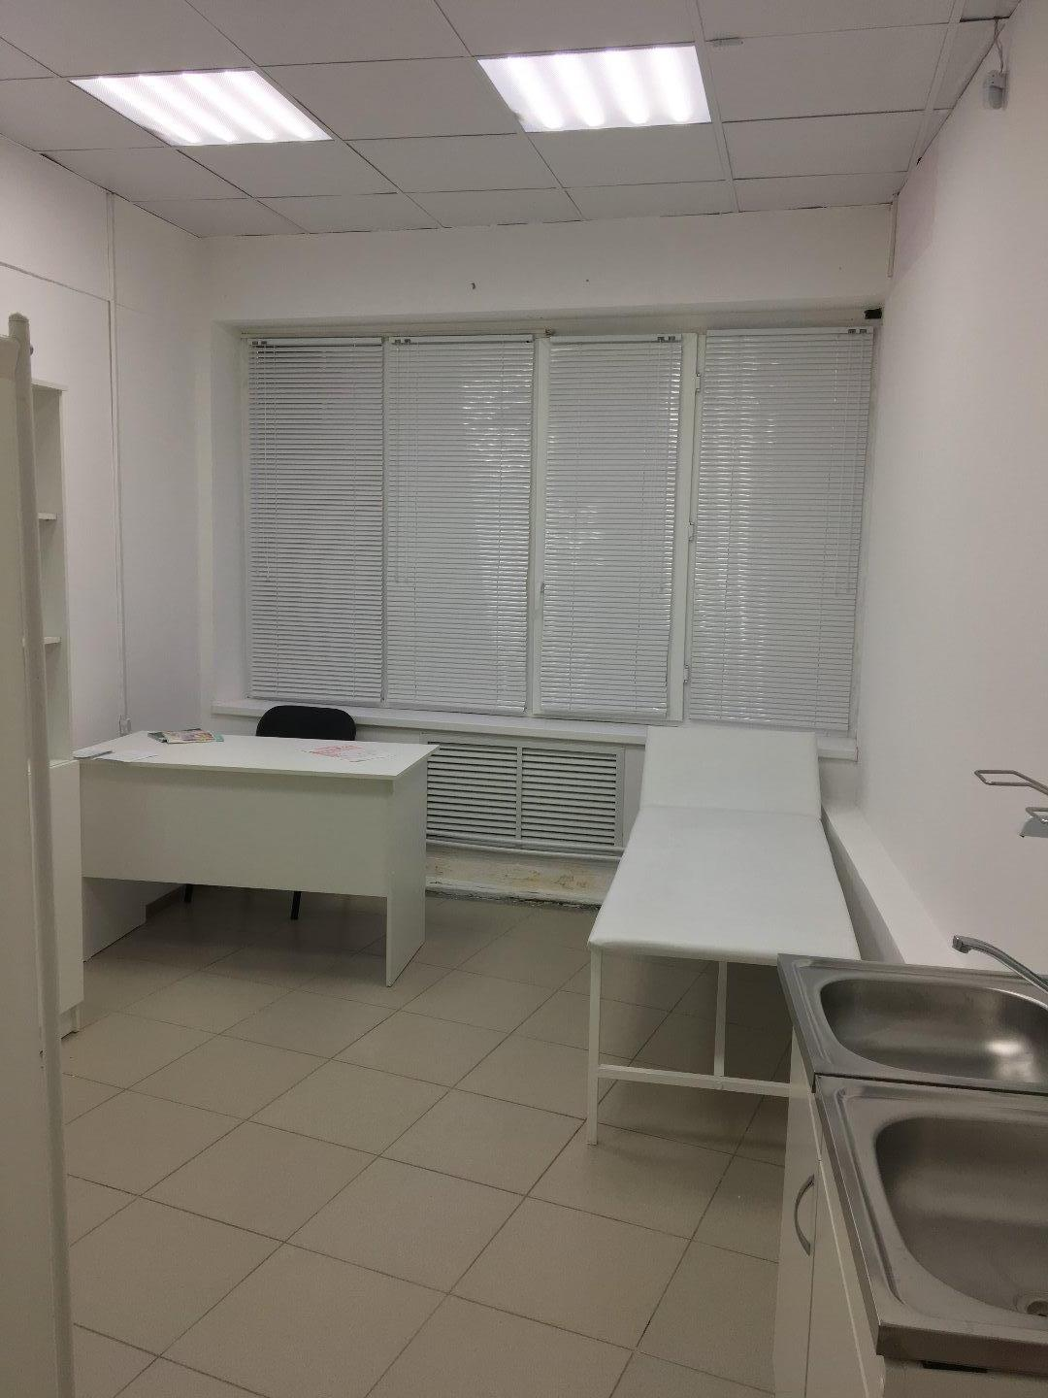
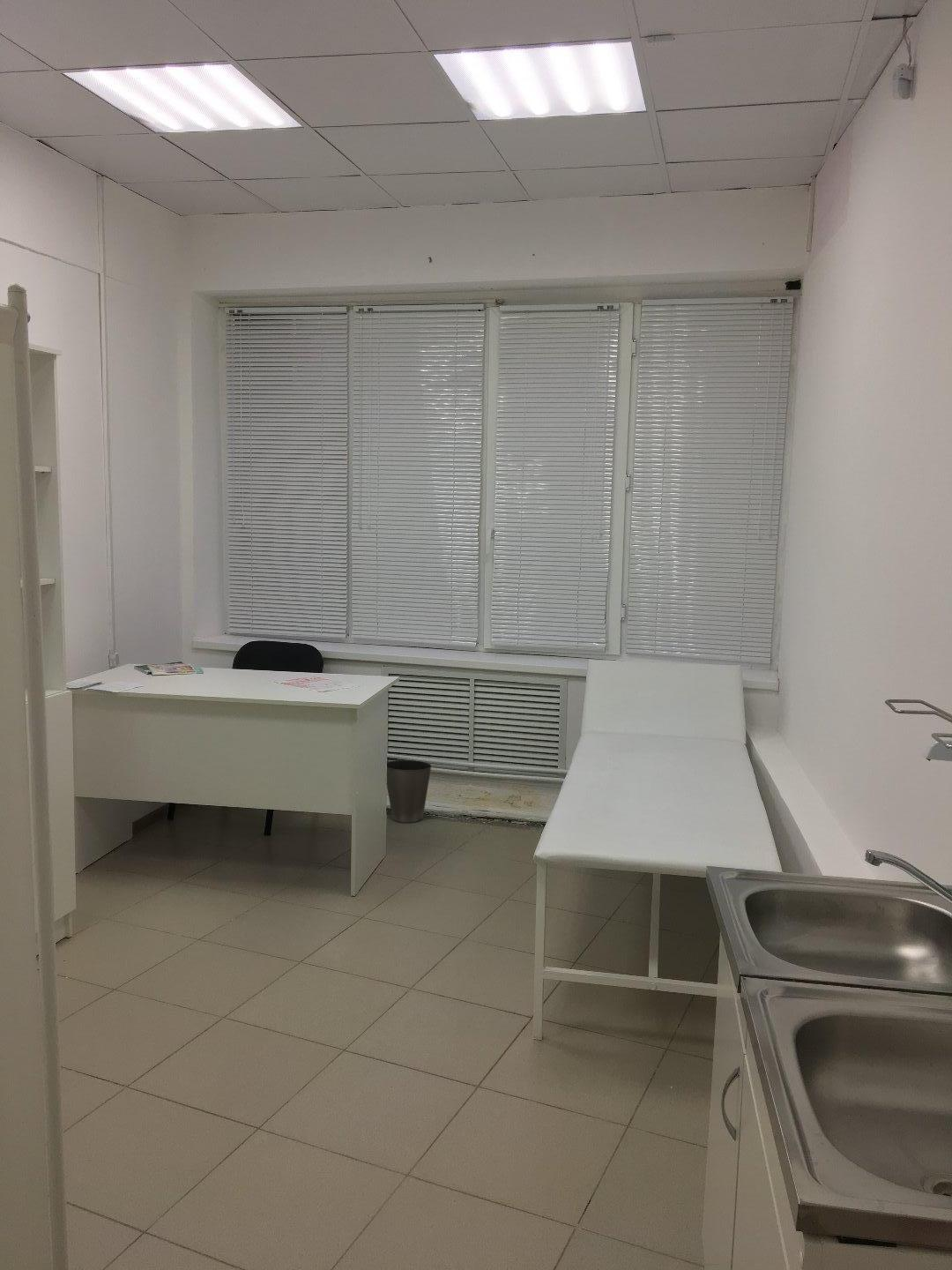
+ waste basket [386,759,432,824]
